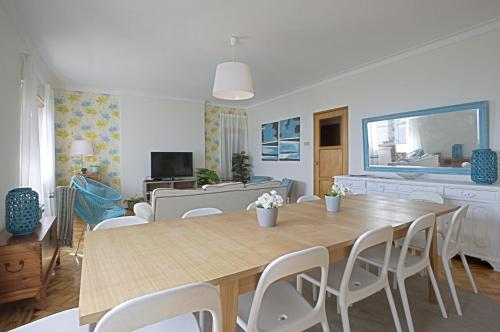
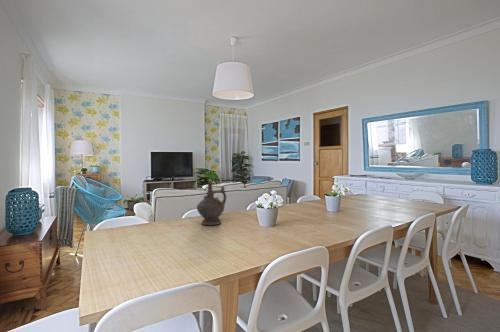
+ ceremonial vessel [196,179,227,226]
